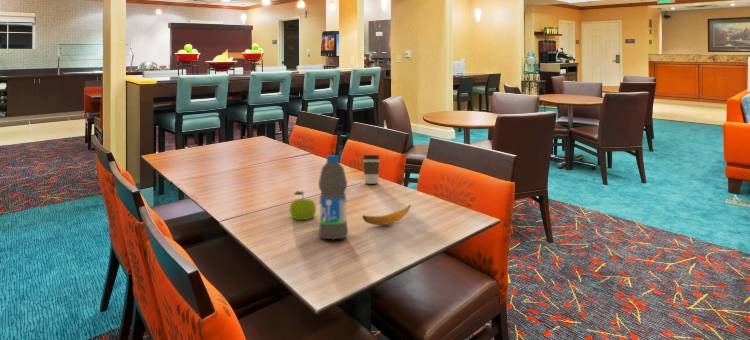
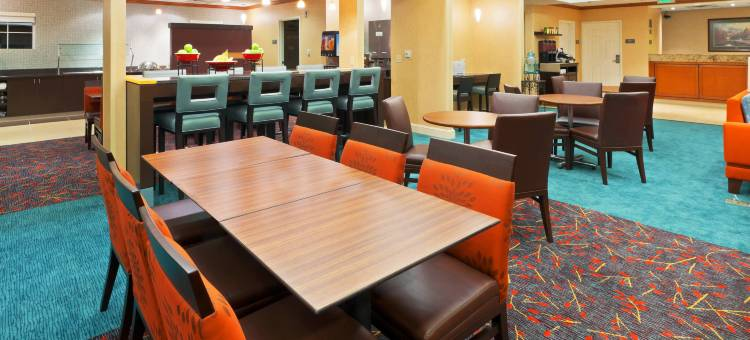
- fruit [289,190,317,221]
- water bottle [318,154,349,241]
- coffee cup [362,154,381,184]
- banana [362,204,412,226]
